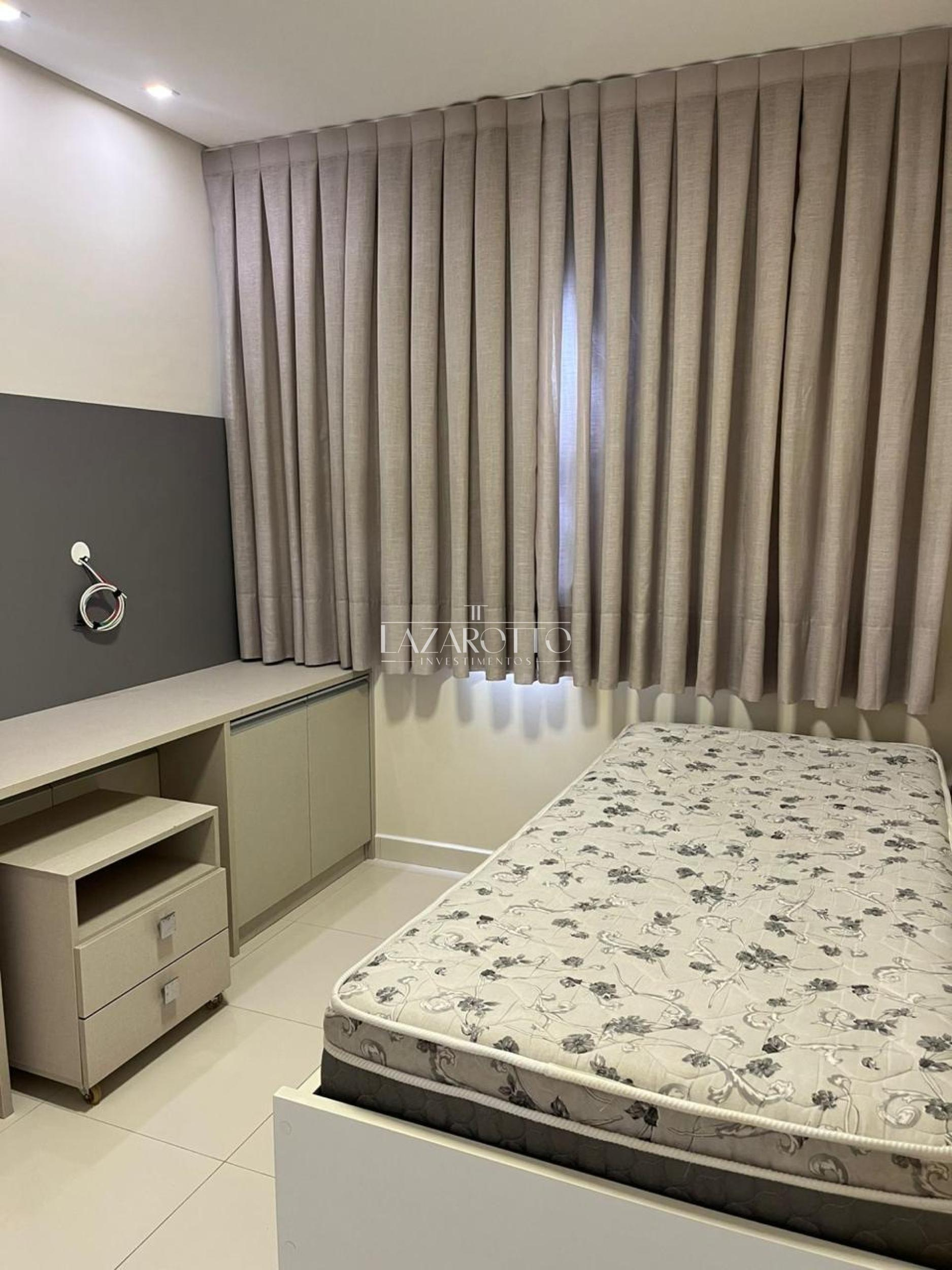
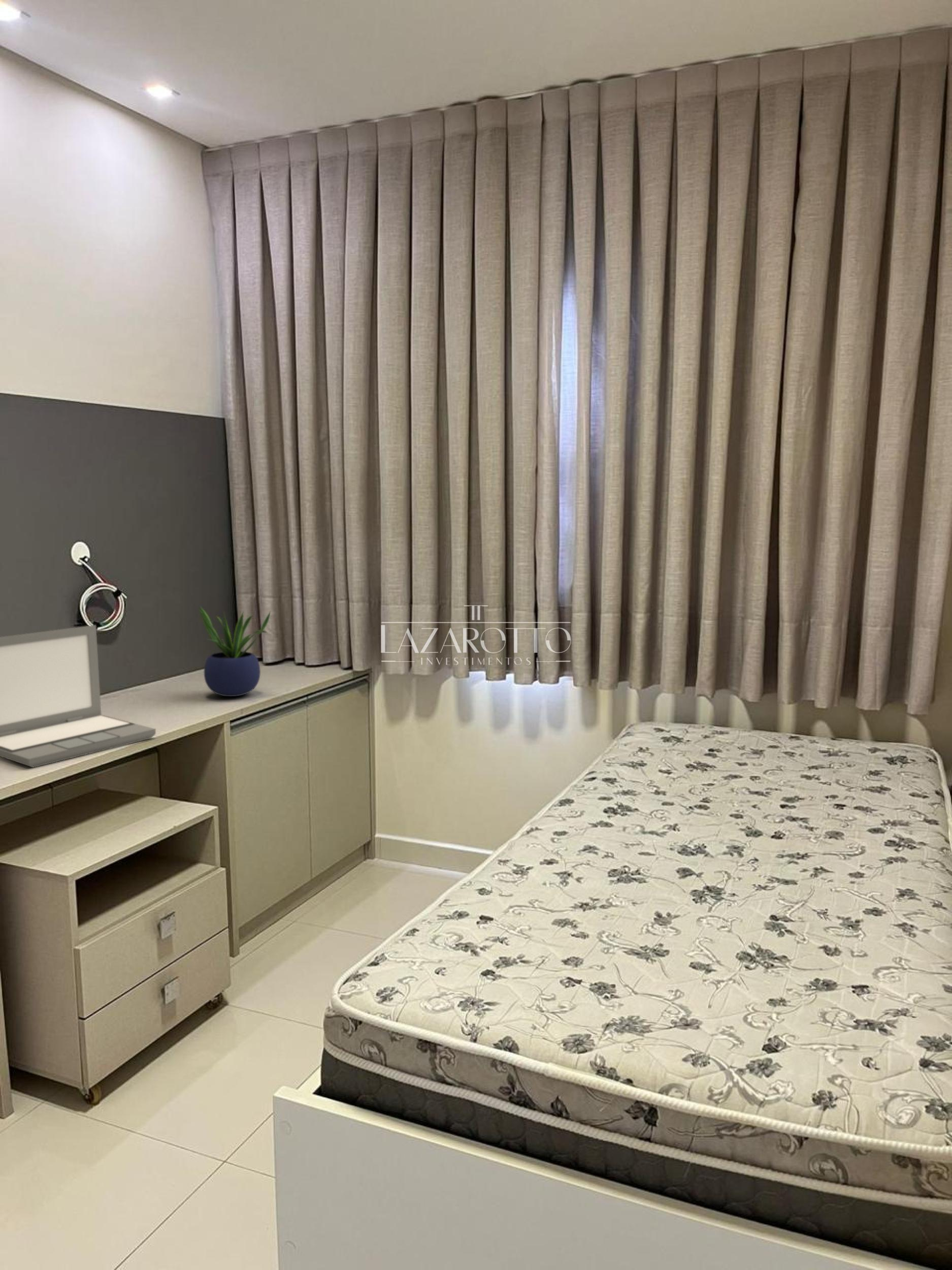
+ potted plant [198,606,271,697]
+ laptop [0,624,156,768]
